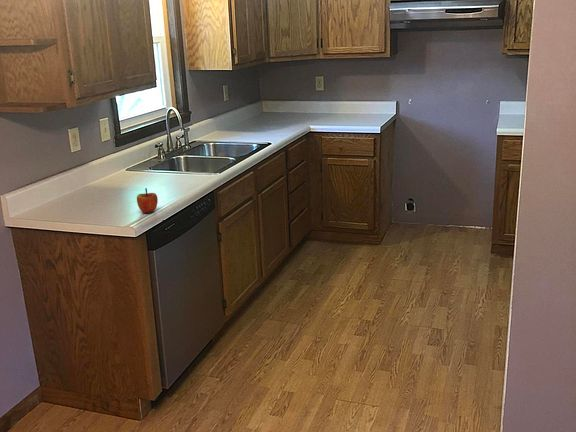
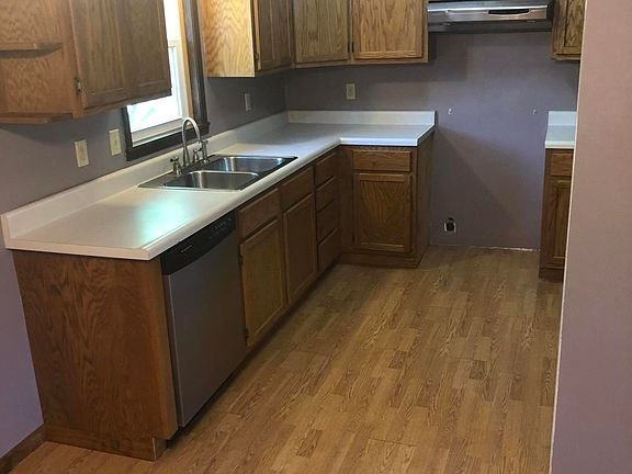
- apple [136,187,159,214]
